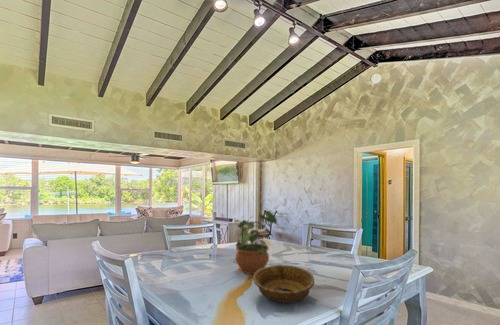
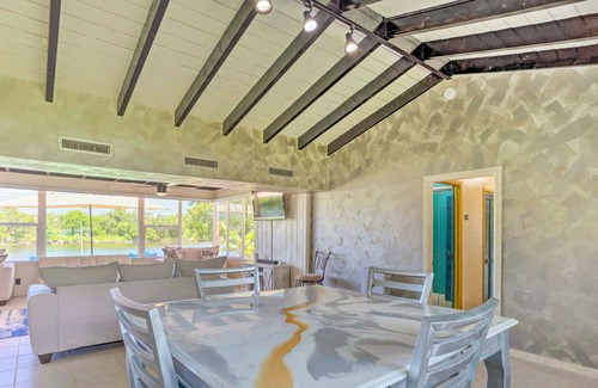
- potted plant [235,210,278,275]
- decorative bowl [252,264,315,304]
